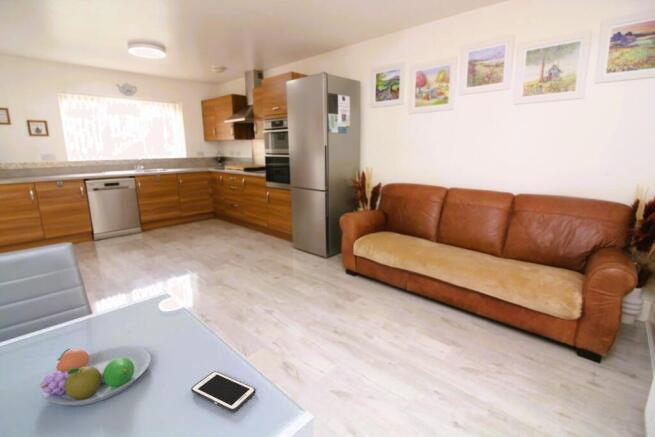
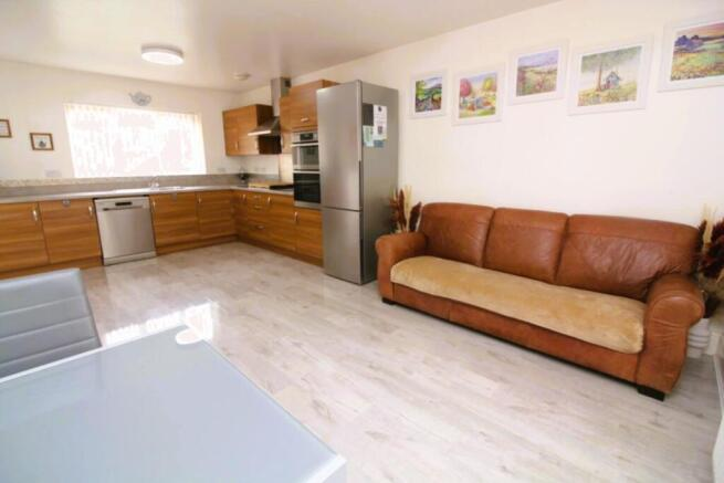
- fruit bowl [39,345,151,406]
- cell phone [190,370,256,413]
